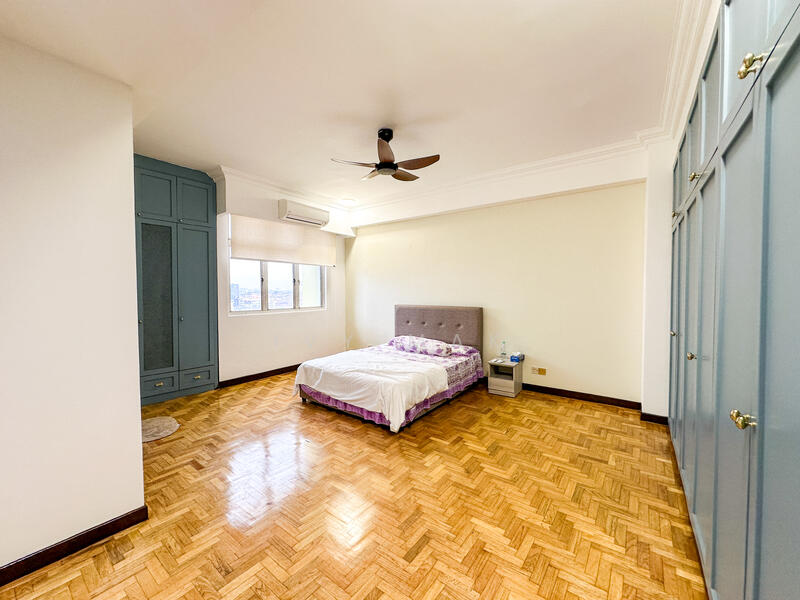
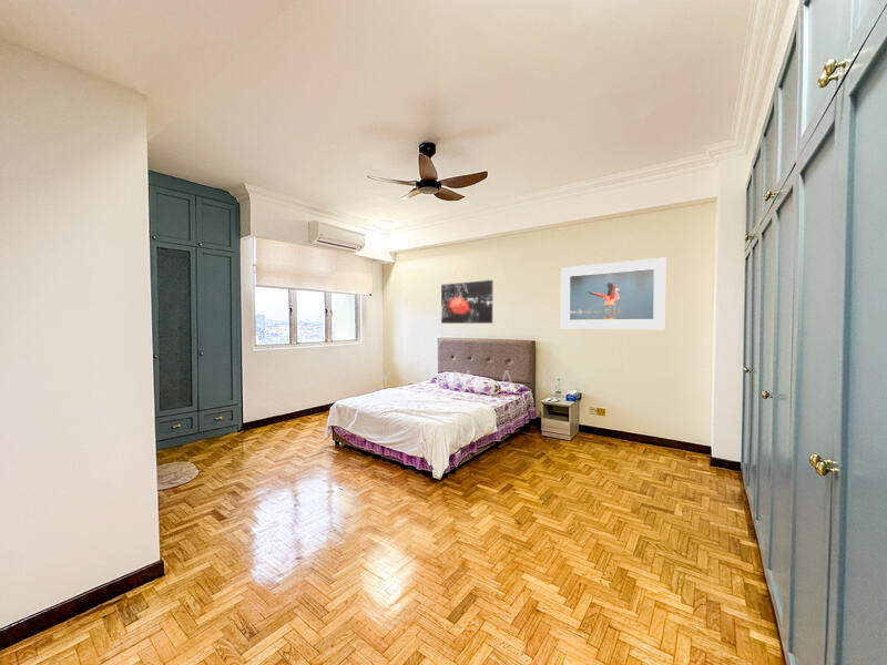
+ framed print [560,256,667,330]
+ wall art [440,279,493,325]
